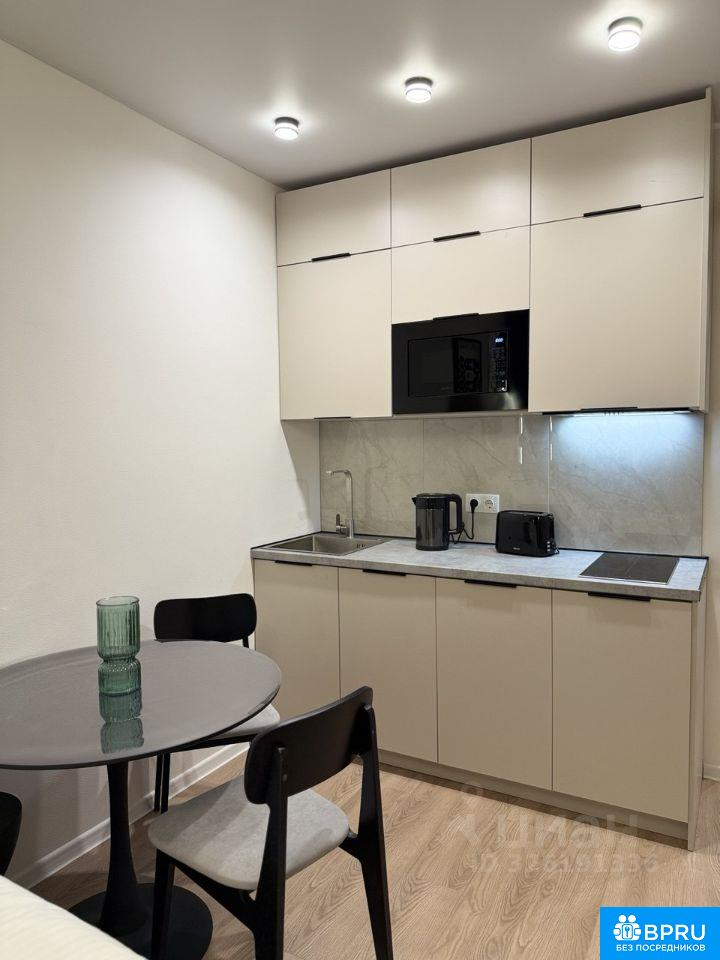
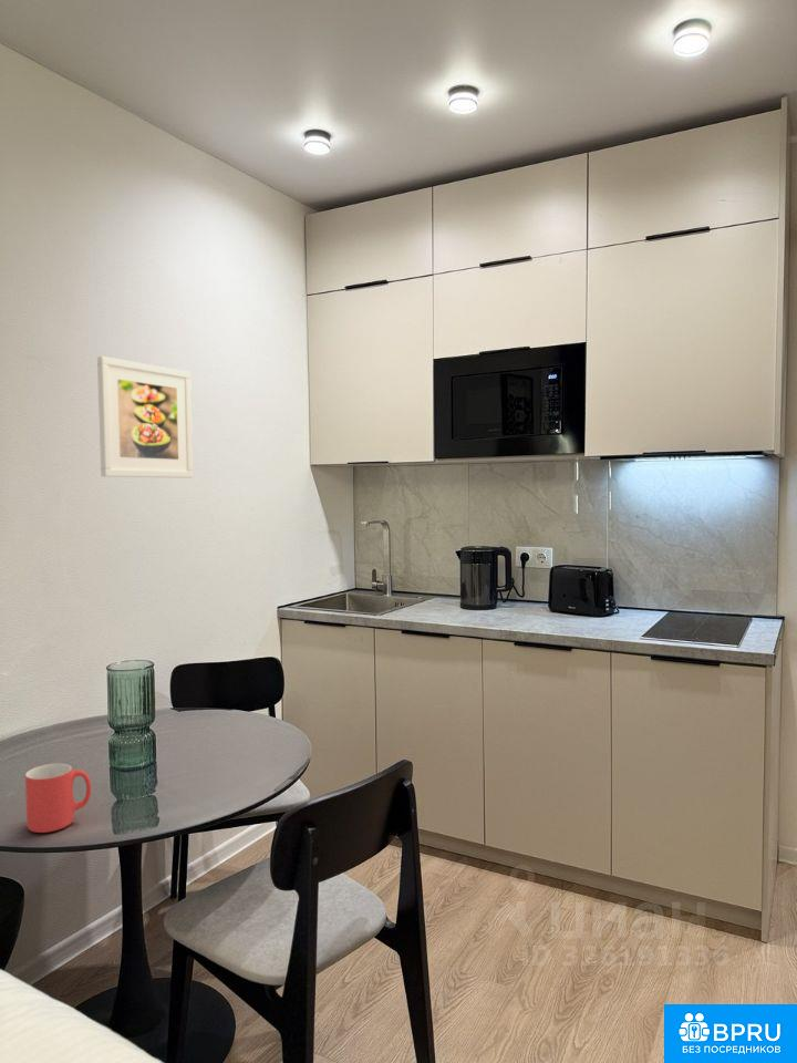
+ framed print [96,355,195,479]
+ mug [24,763,92,834]
